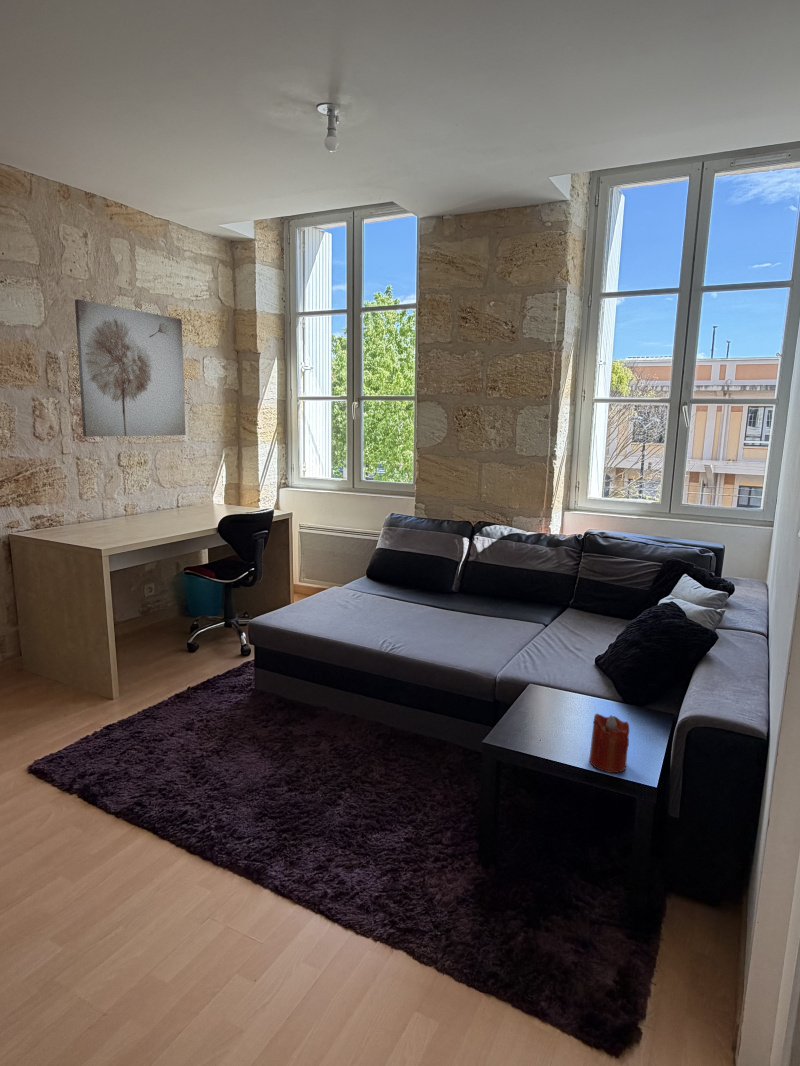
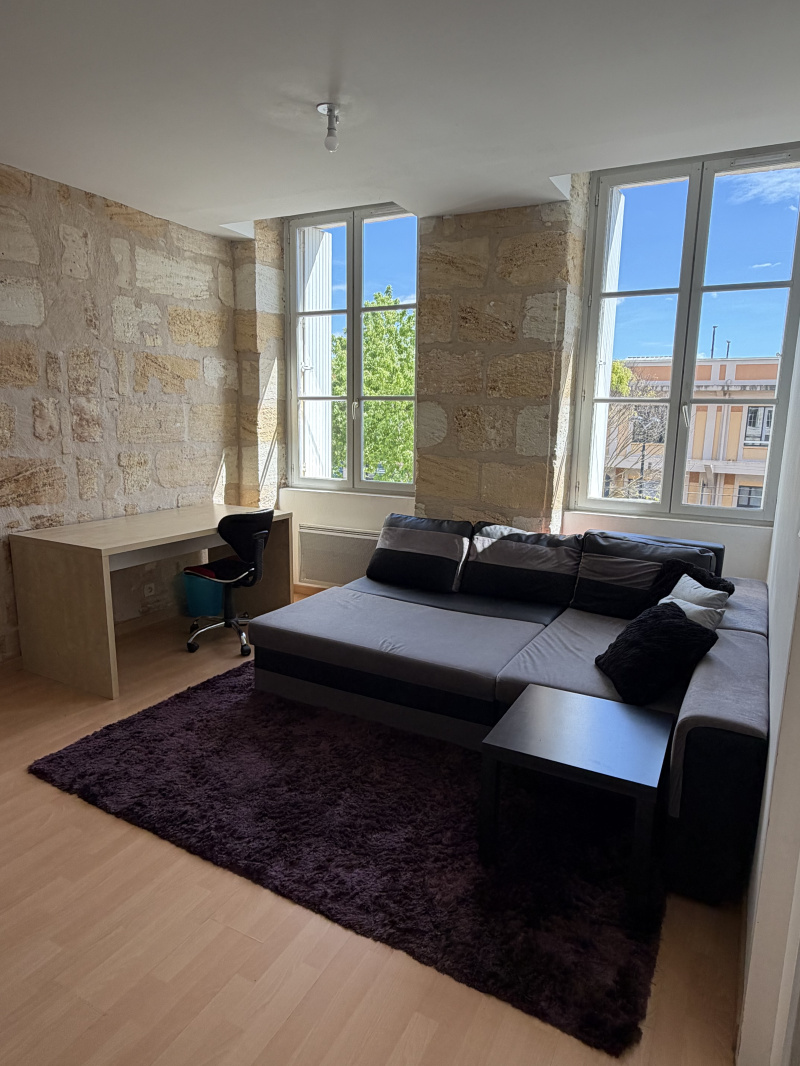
- candle [588,713,630,774]
- wall art [74,298,187,438]
